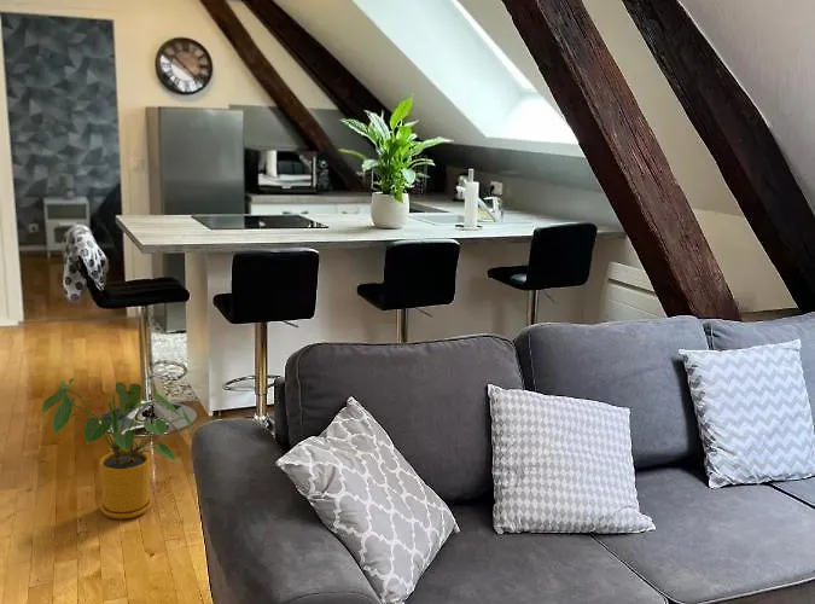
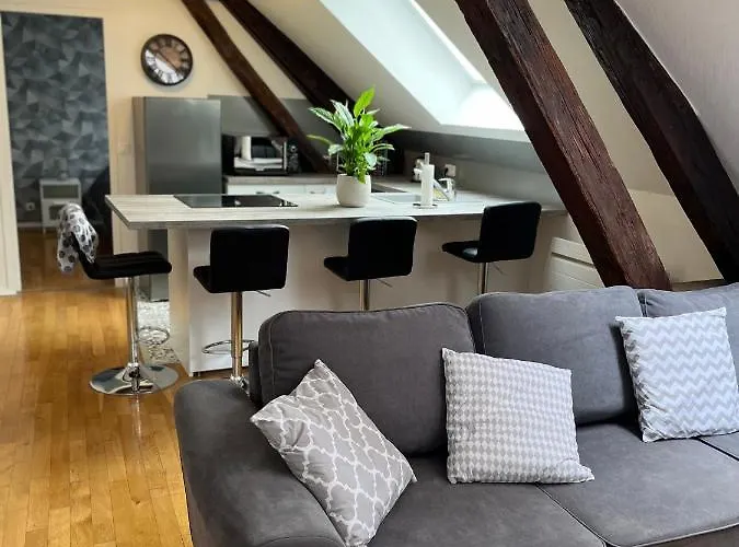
- house plant [41,377,194,521]
